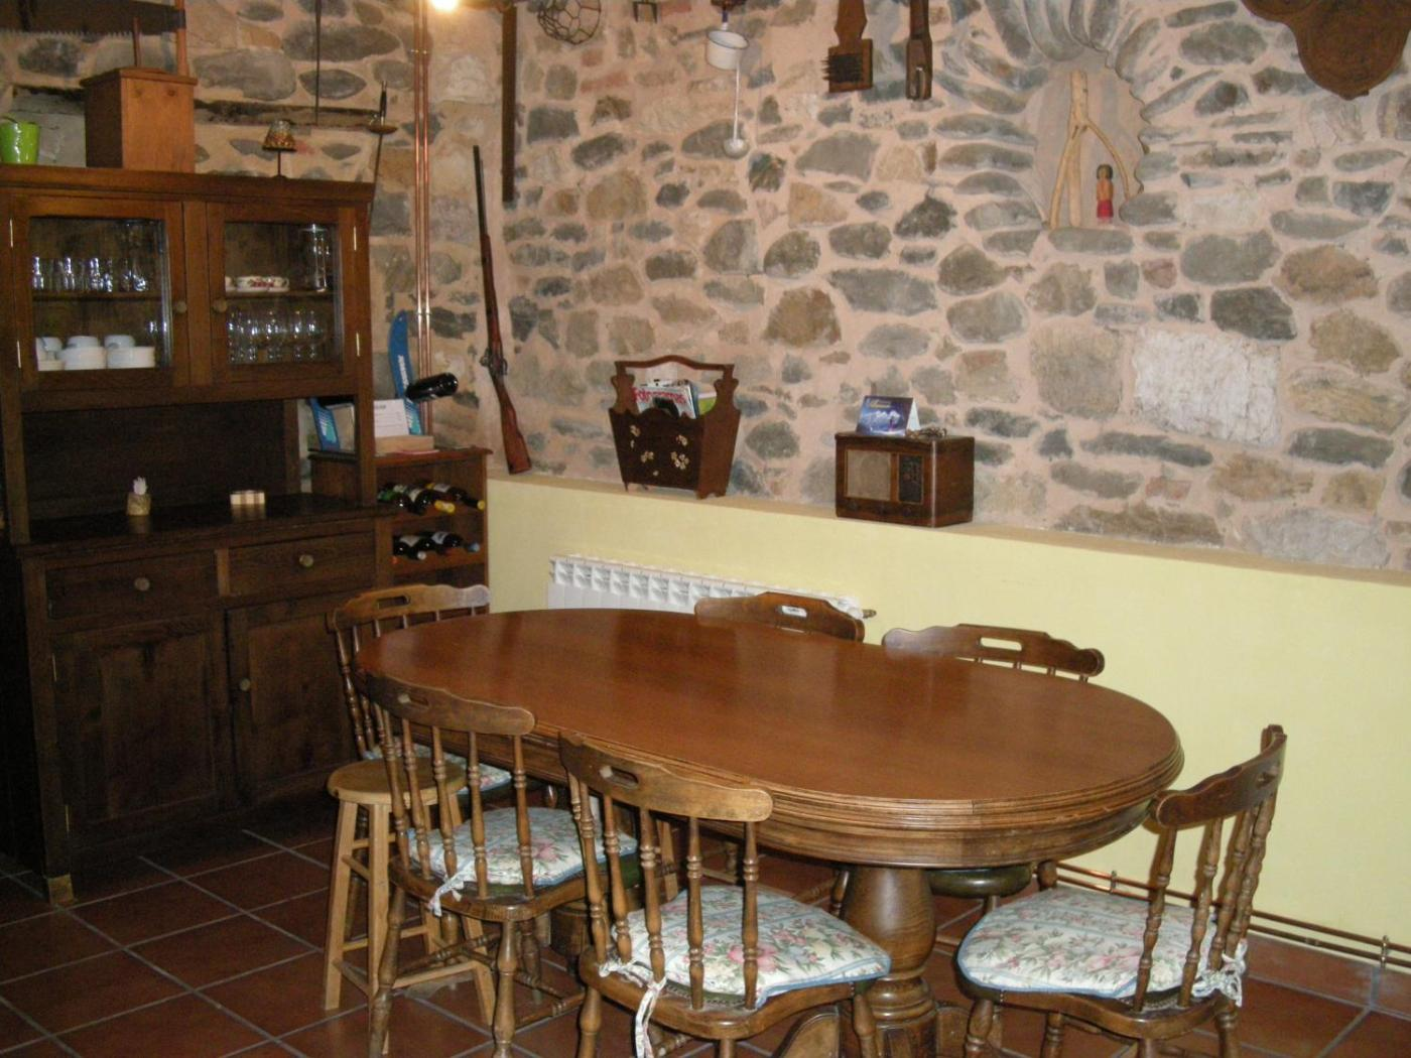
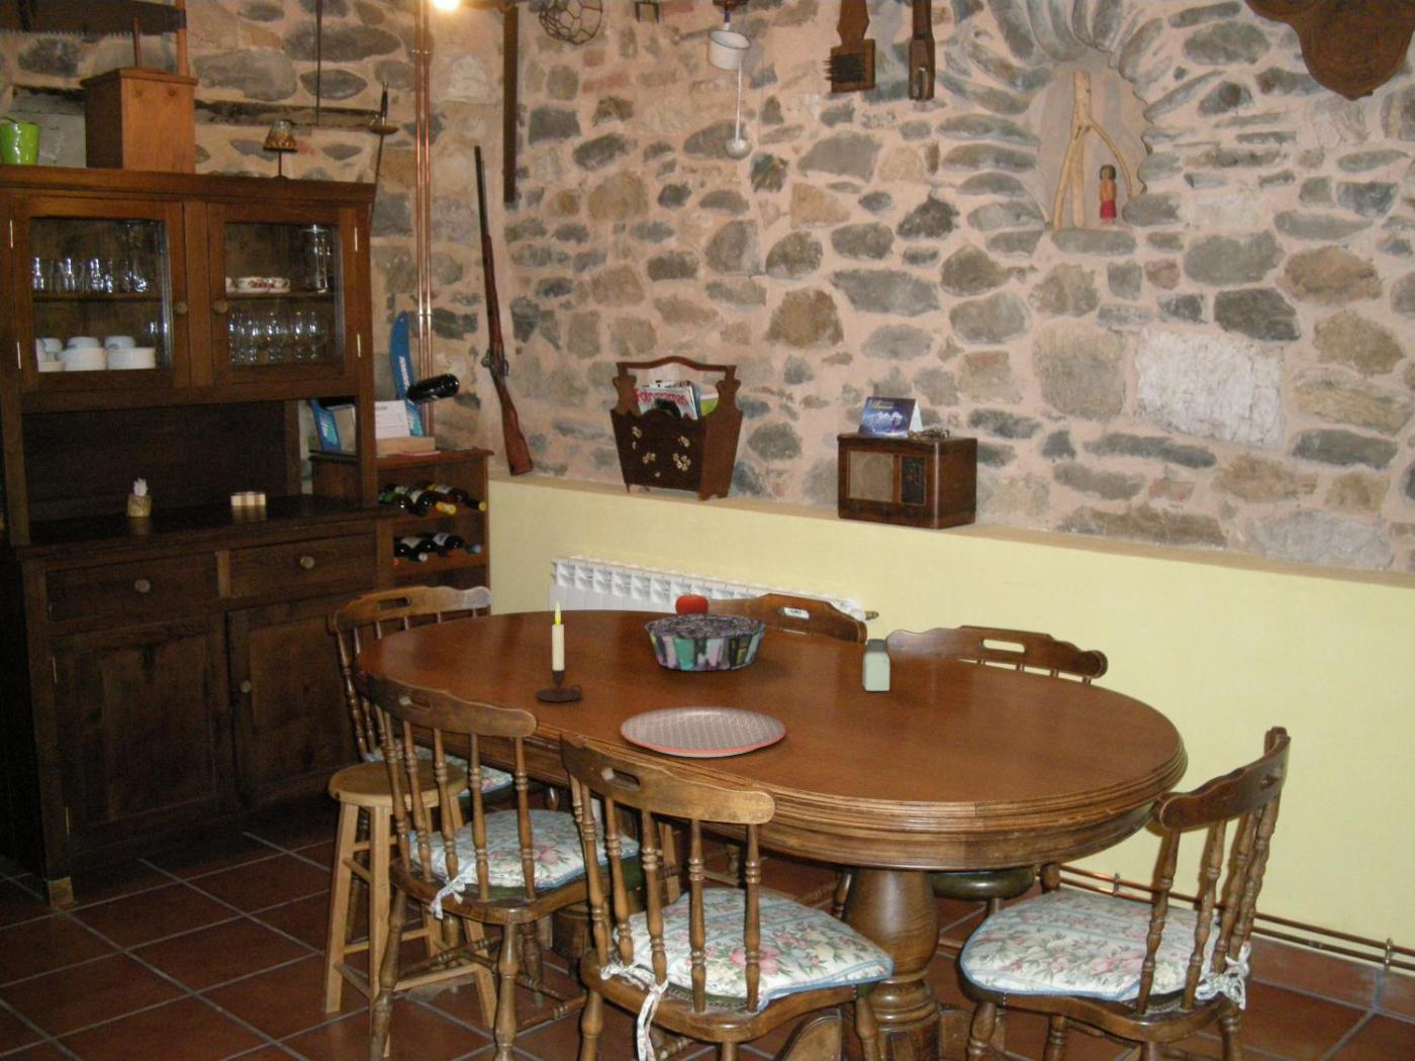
+ saltshaker [861,637,890,692]
+ candle [534,600,583,703]
+ decorative bowl [643,613,768,672]
+ plate [618,705,788,758]
+ fruit [674,590,710,616]
